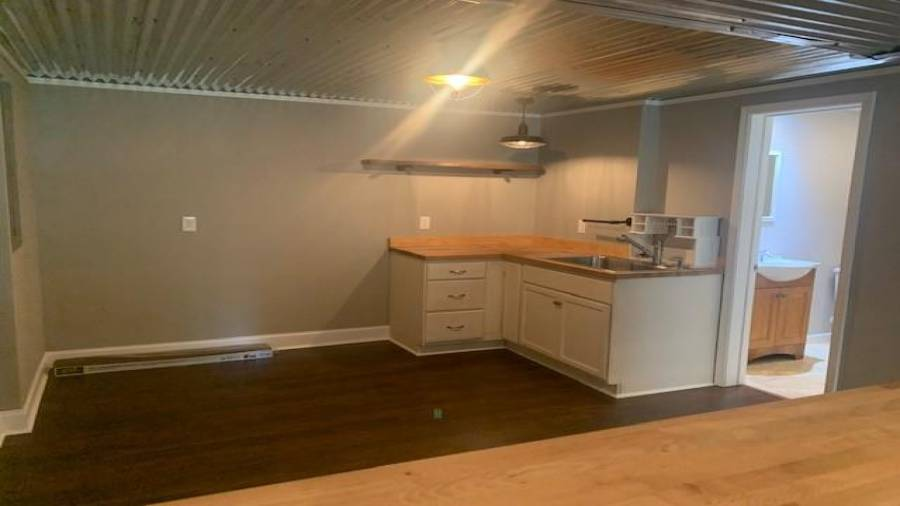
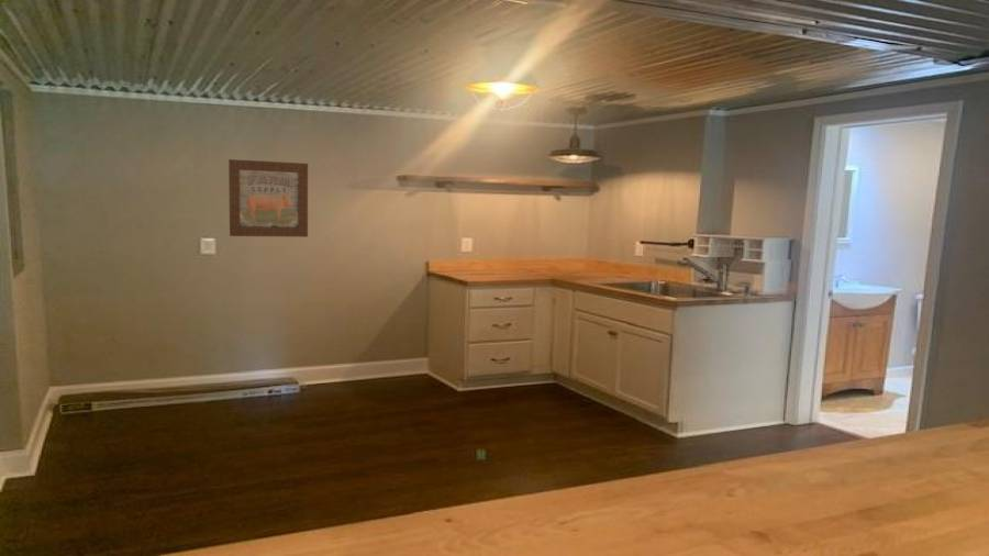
+ wall art [227,158,309,238]
